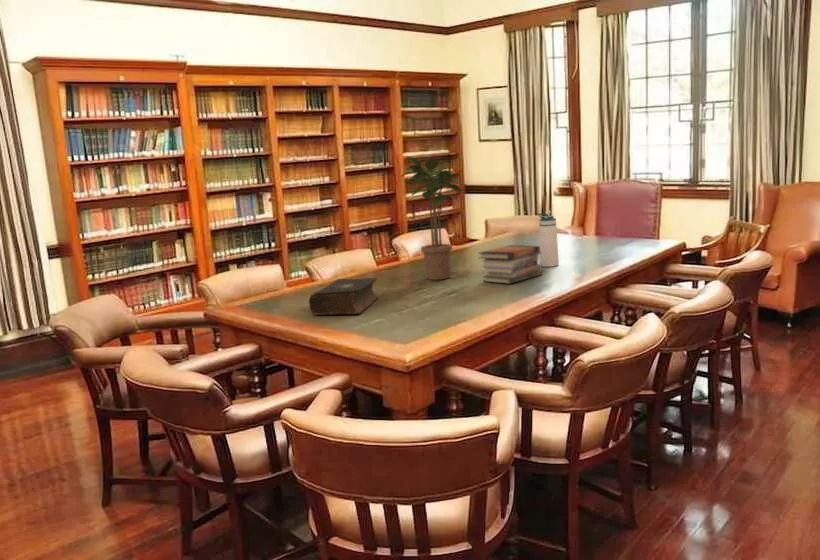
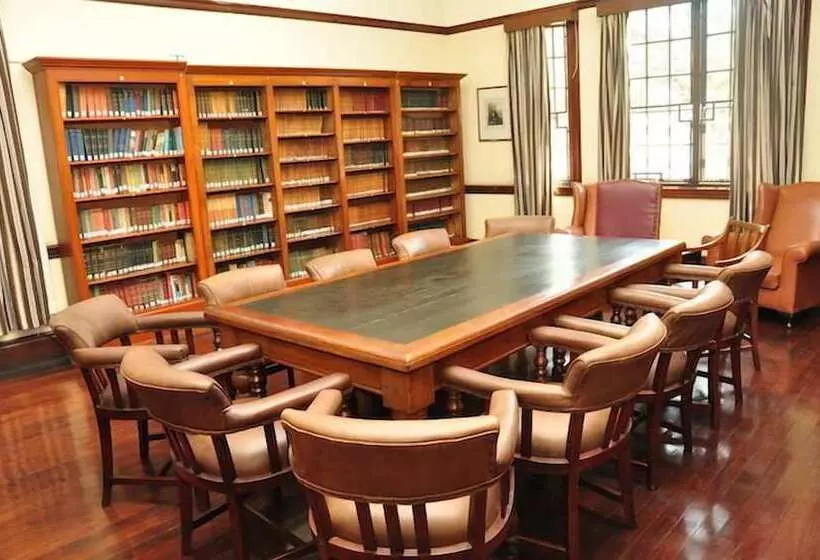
- book stack [477,244,543,285]
- book [308,277,379,316]
- water bottle [537,210,560,268]
- potted plant [399,155,469,281]
